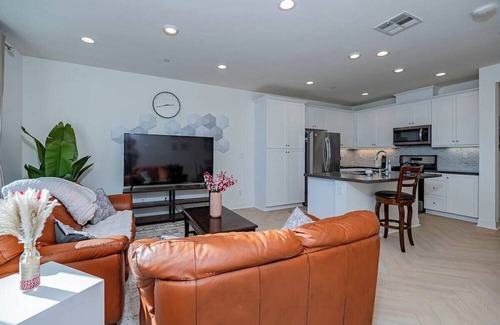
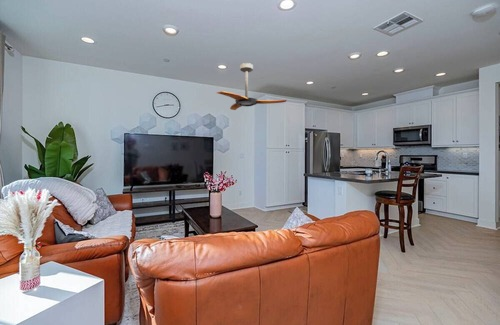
+ ceiling fan [215,62,288,111]
